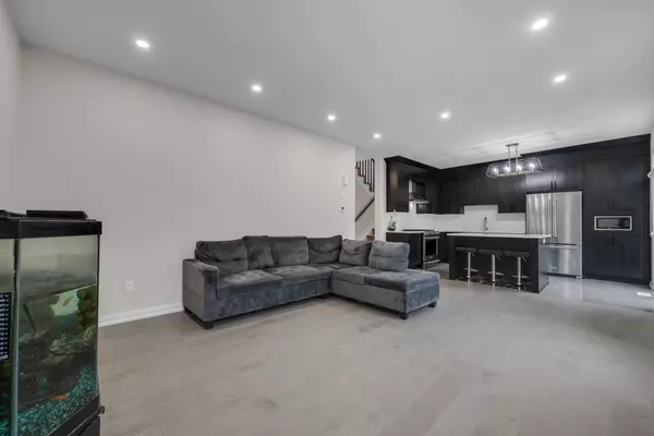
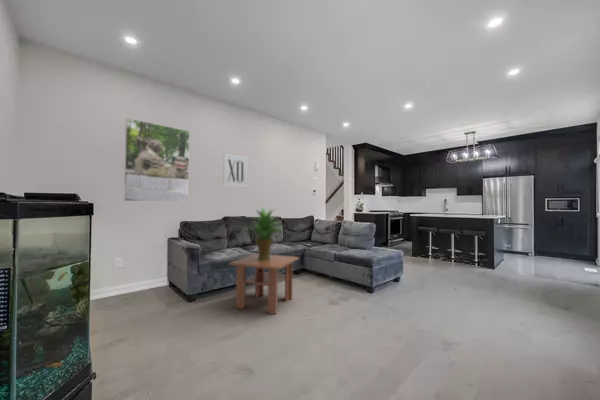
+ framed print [123,117,191,203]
+ wall art [222,153,249,189]
+ potted plant [245,207,285,261]
+ coffee table [228,253,300,315]
